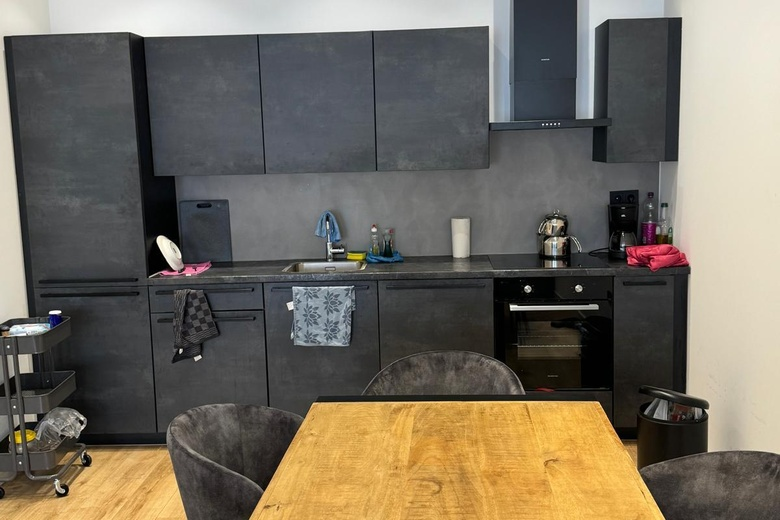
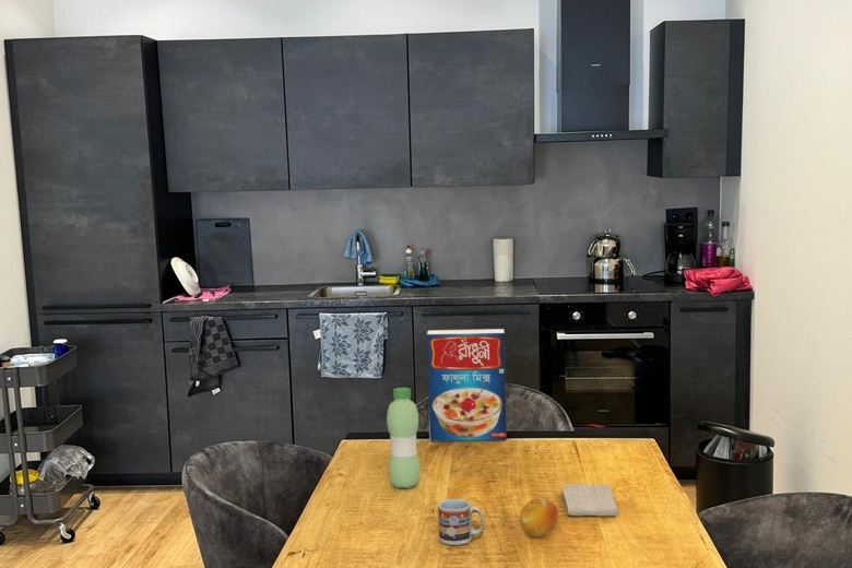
+ cereal box [426,328,508,442]
+ fruit [519,497,559,537]
+ water bottle [386,387,421,489]
+ cup [437,498,485,546]
+ washcloth [561,483,619,517]
